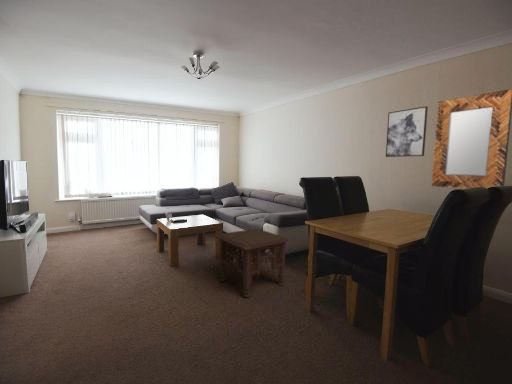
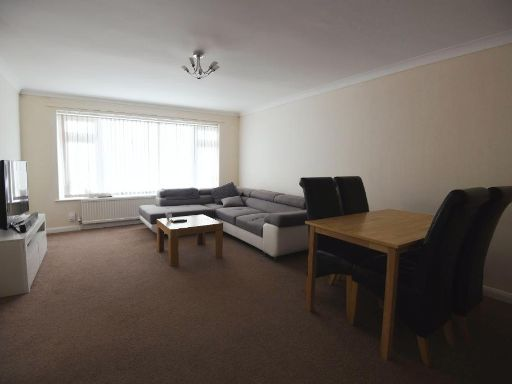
- wall art [385,105,429,158]
- home mirror [431,88,512,189]
- side table [213,228,294,298]
